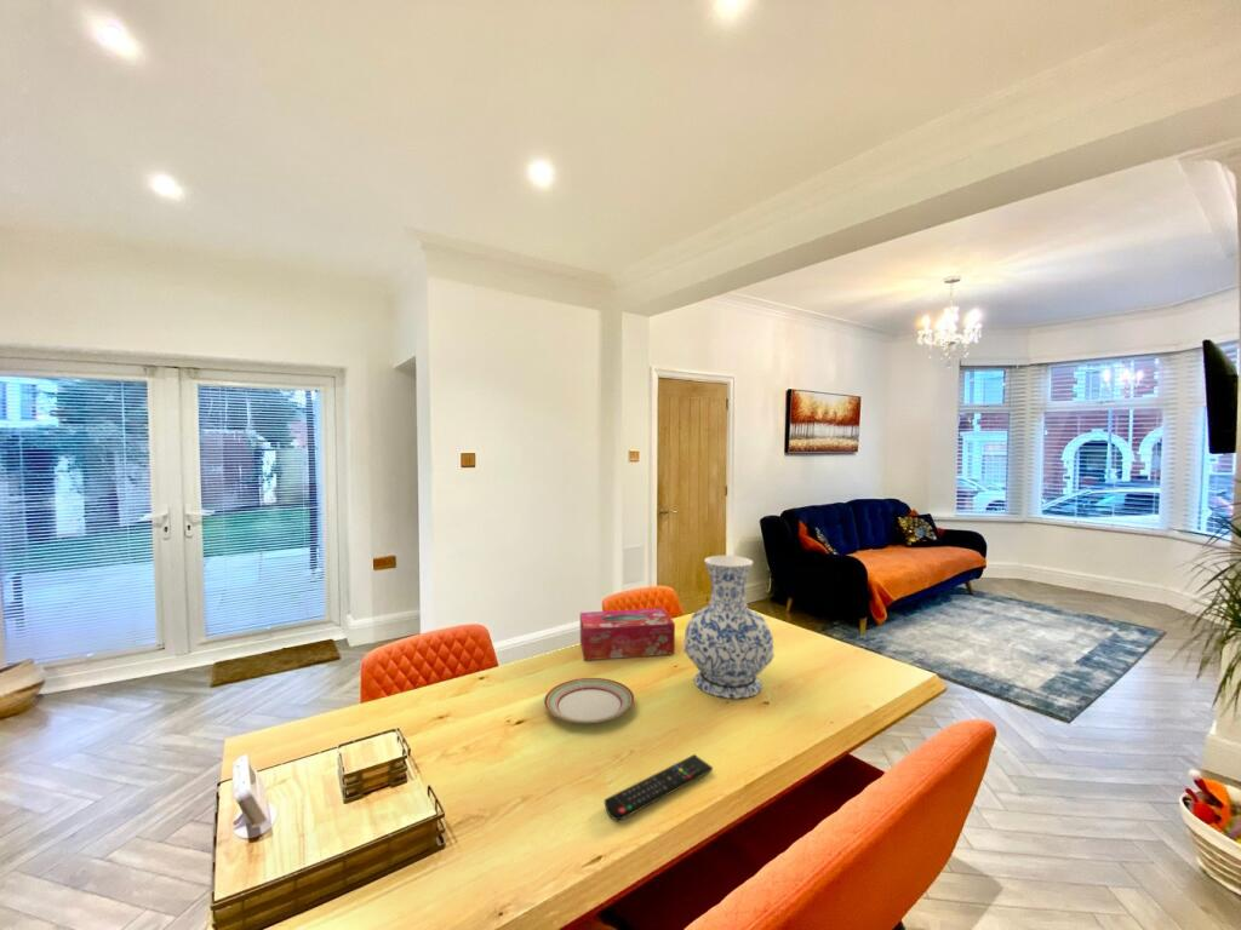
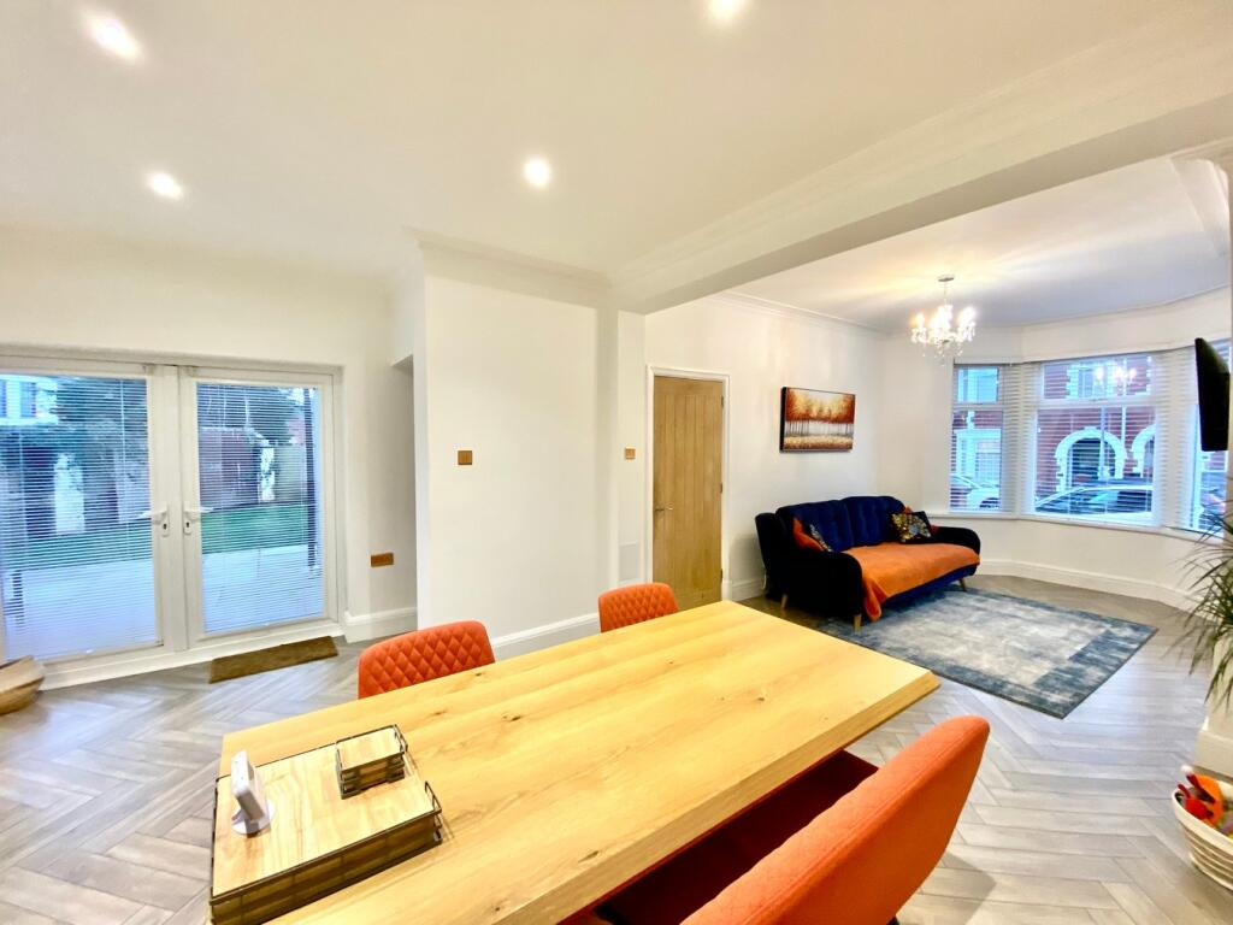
- remote control [604,753,714,821]
- vase [682,555,776,700]
- plate [543,677,636,724]
- tissue box [579,607,676,661]
